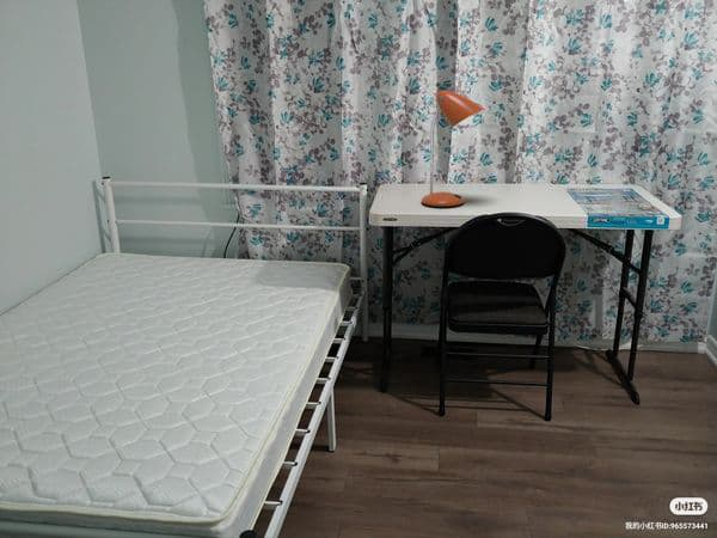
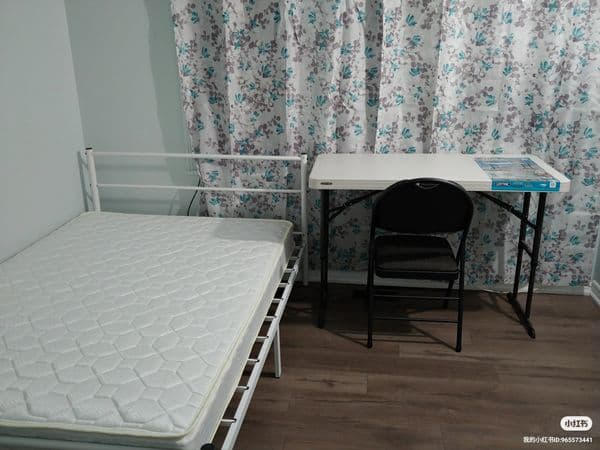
- desk lamp [421,88,485,208]
